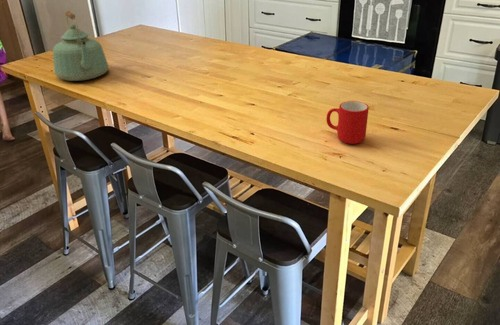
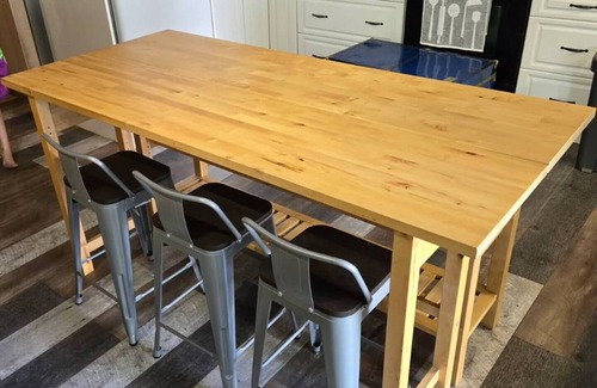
- kettle [52,10,109,82]
- cup [325,100,370,145]
